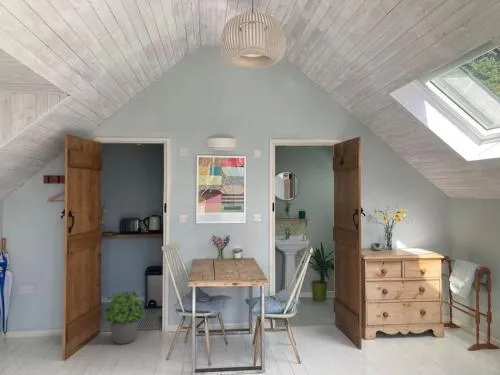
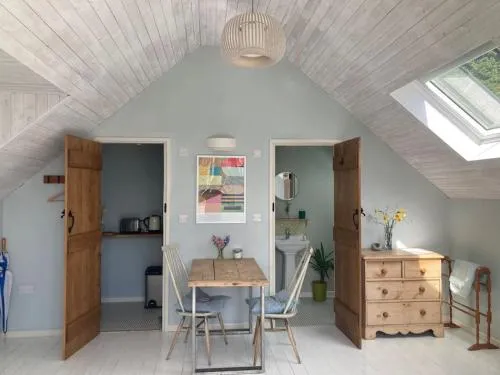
- potted plant [104,290,147,345]
